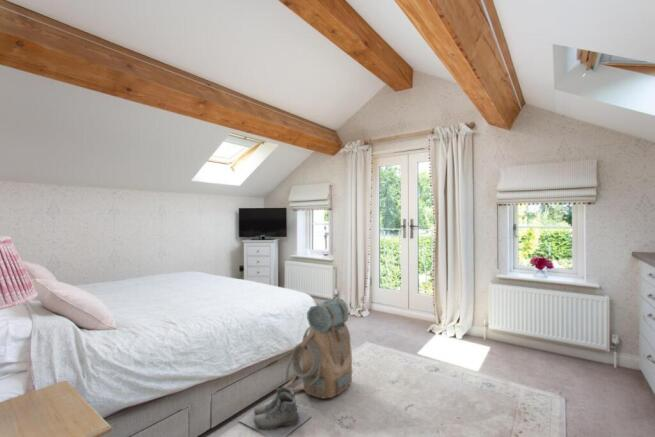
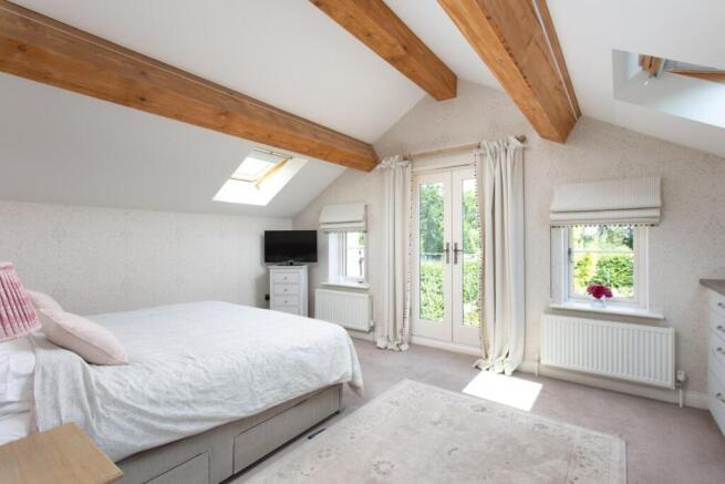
- boots [237,385,312,437]
- backpack [281,296,353,400]
